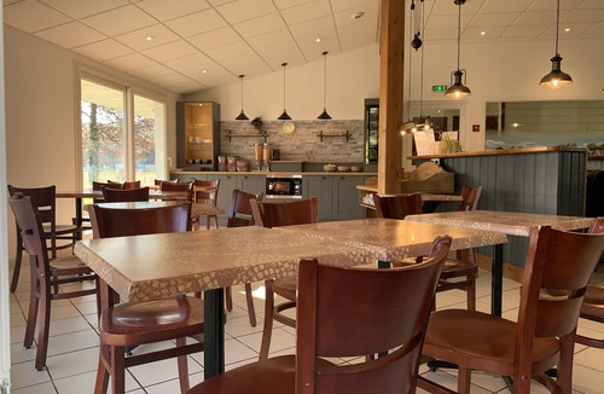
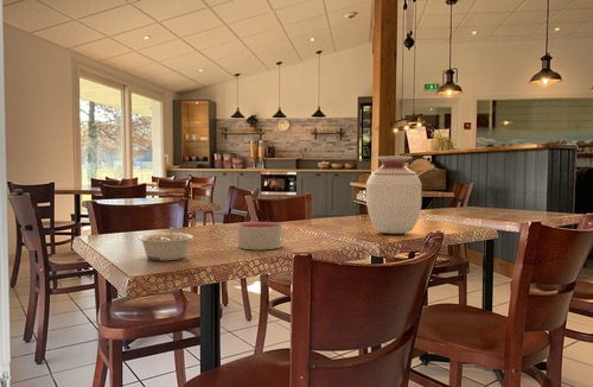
+ candle [237,221,283,250]
+ vase [365,156,422,235]
+ legume [136,226,195,261]
